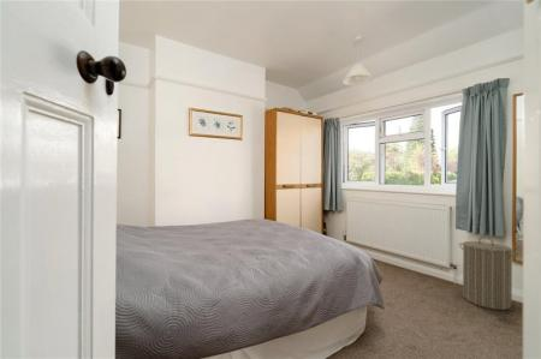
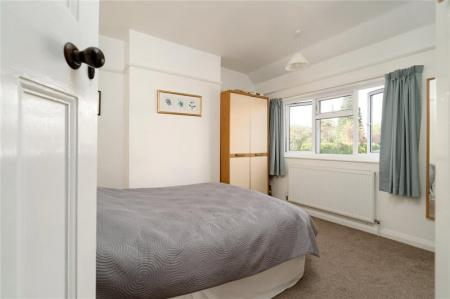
- laundry hamper [458,235,519,311]
